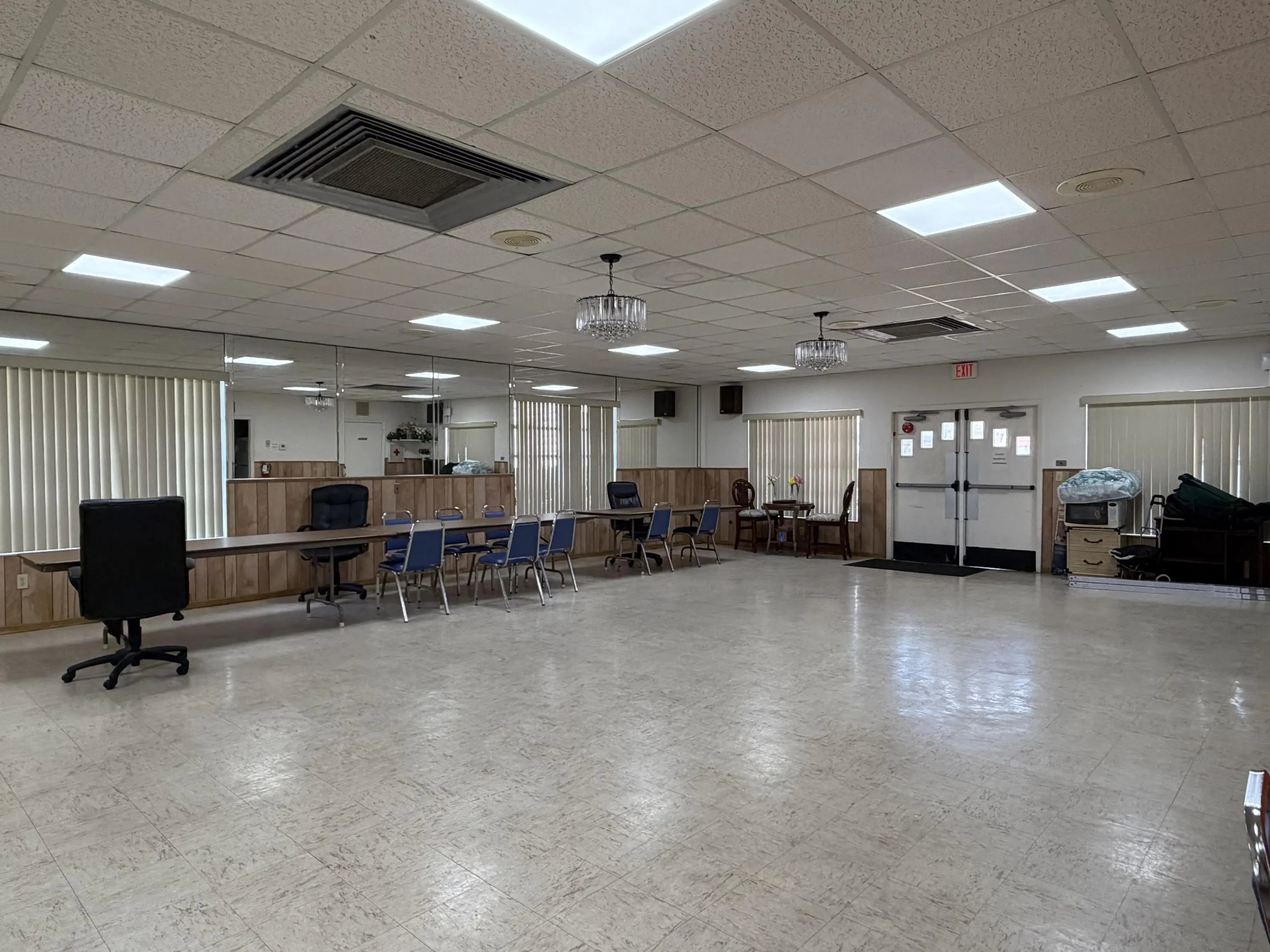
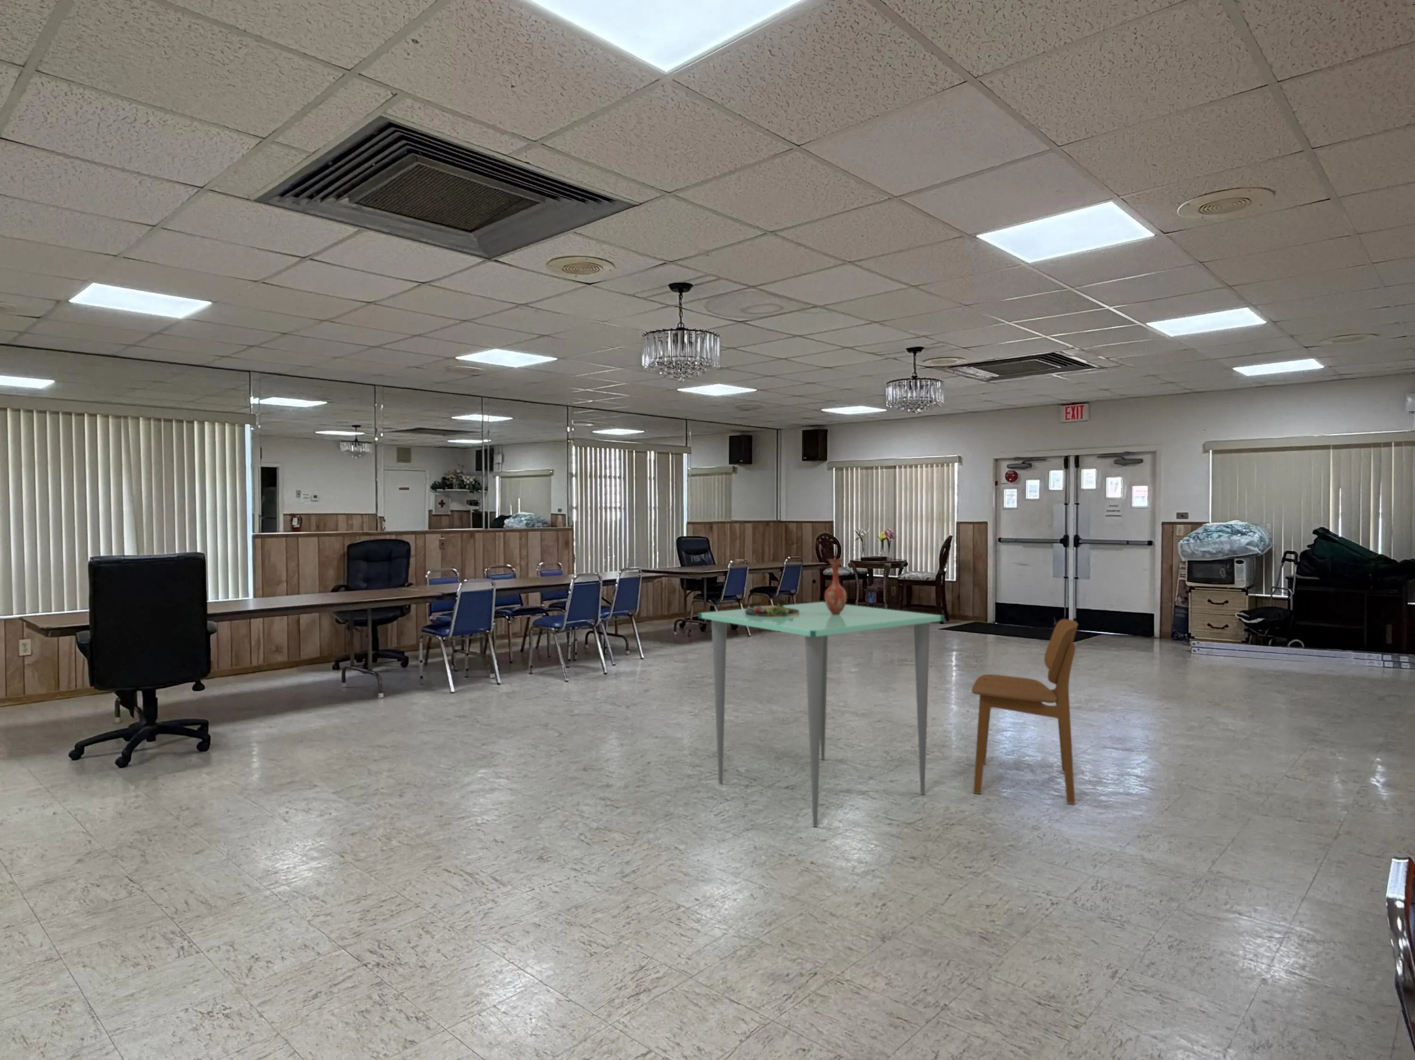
+ dinner plate [745,602,799,617]
+ vase [824,559,847,615]
+ dining chair [972,619,1079,804]
+ dining table [697,601,945,827]
